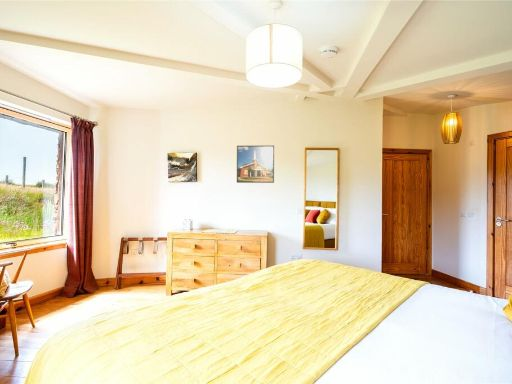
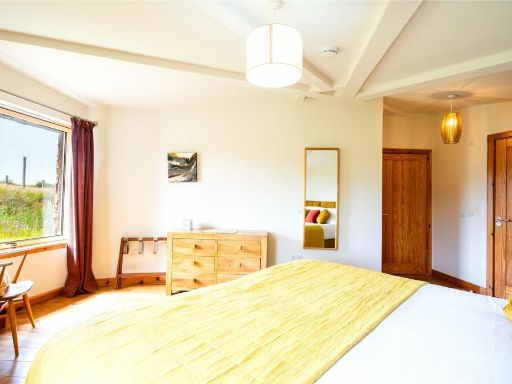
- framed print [236,144,275,184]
